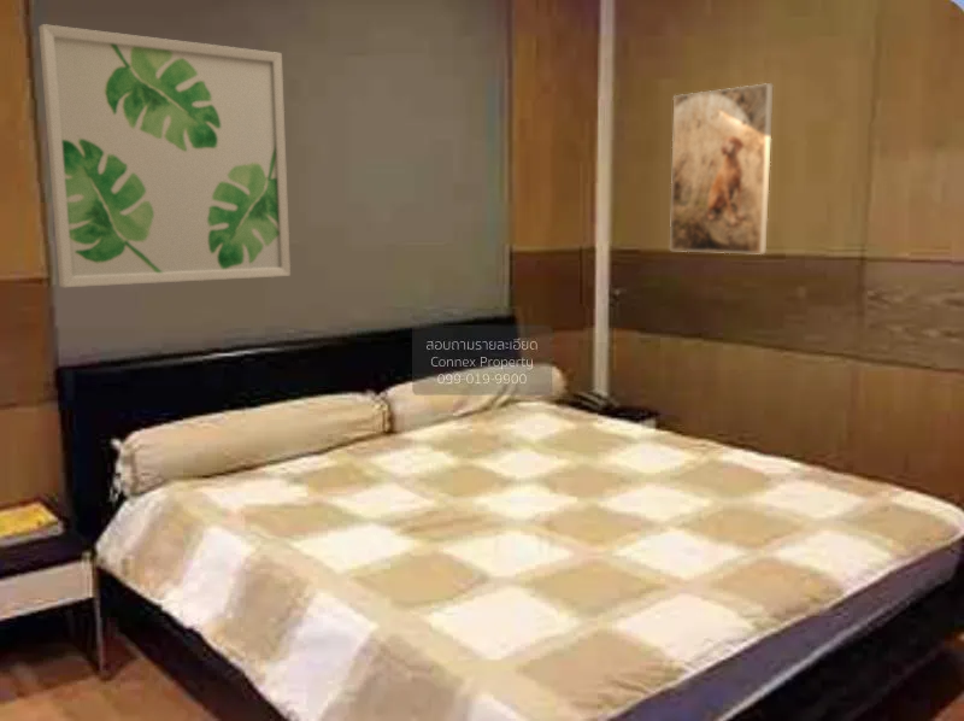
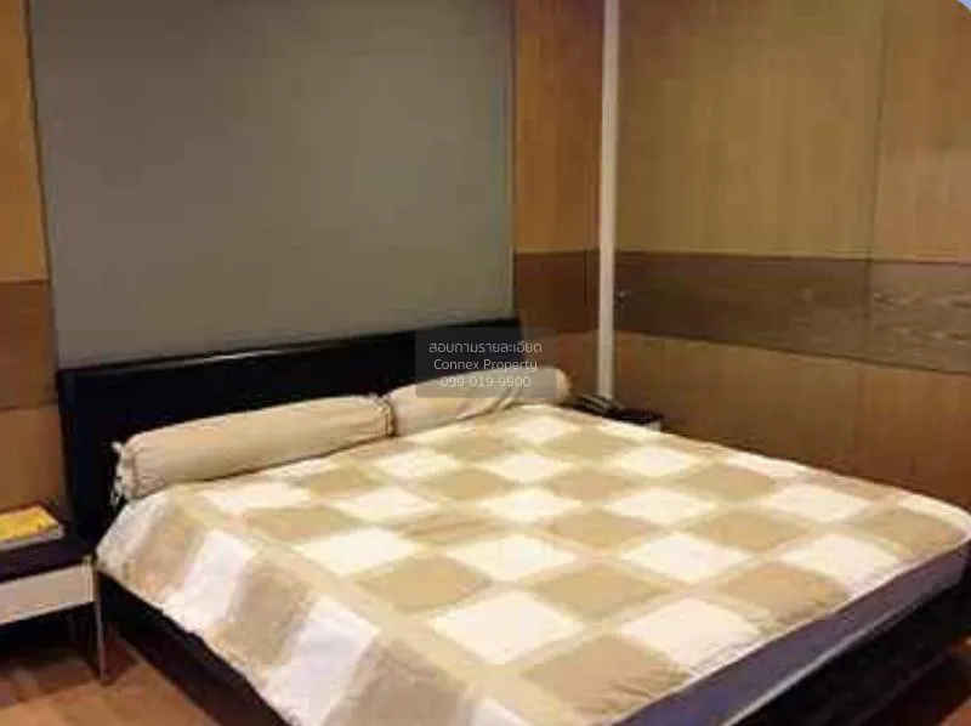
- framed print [669,82,775,256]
- wall art [37,23,292,288]
